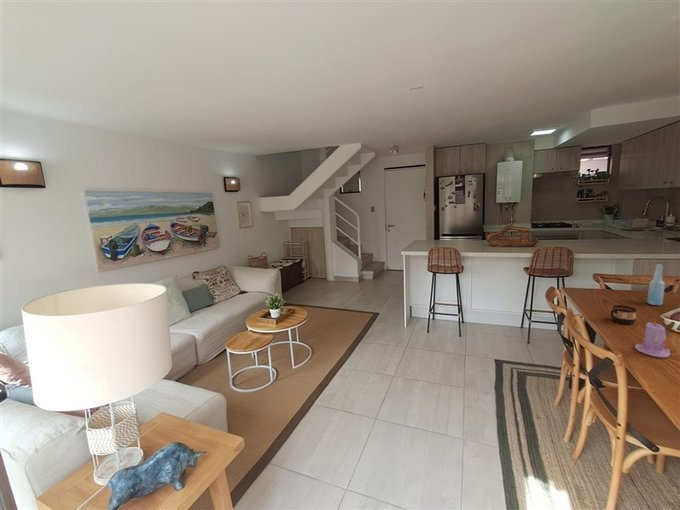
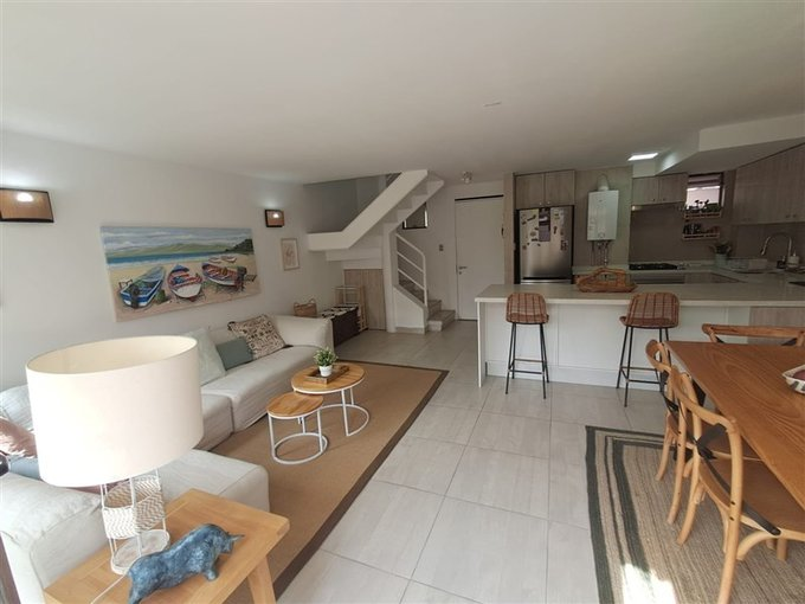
- candle [634,319,671,359]
- bottle [646,263,666,306]
- cup [610,304,637,325]
